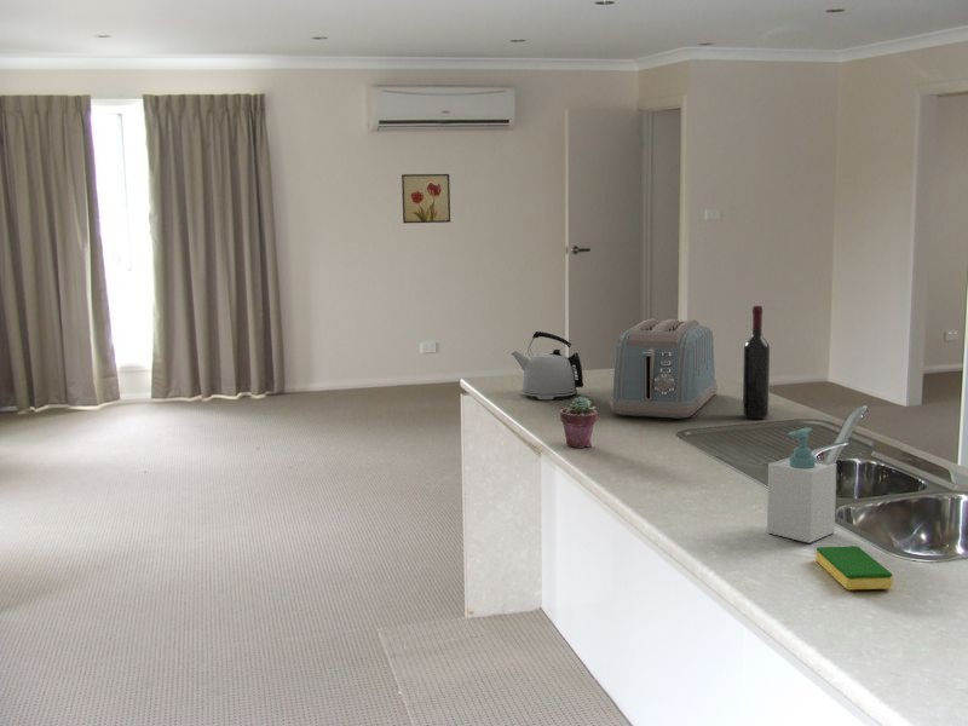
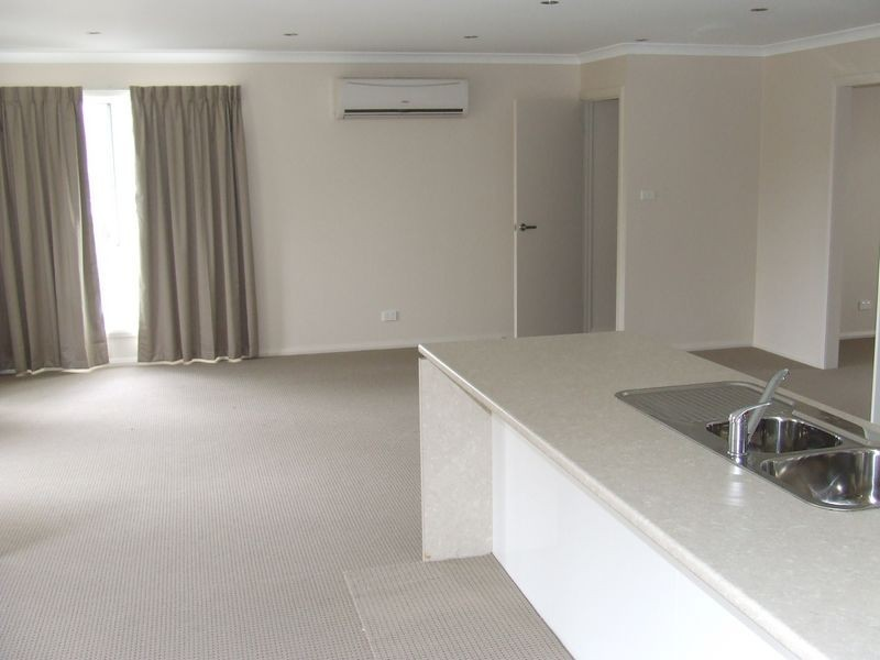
- dish sponge [814,544,894,590]
- soap bottle [766,426,837,544]
- potted succulent [559,396,599,449]
- kettle [511,330,584,401]
- wall art [401,173,451,224]
- toaster [610,318,719,420]
- wine bottle [742,305,771,420]
